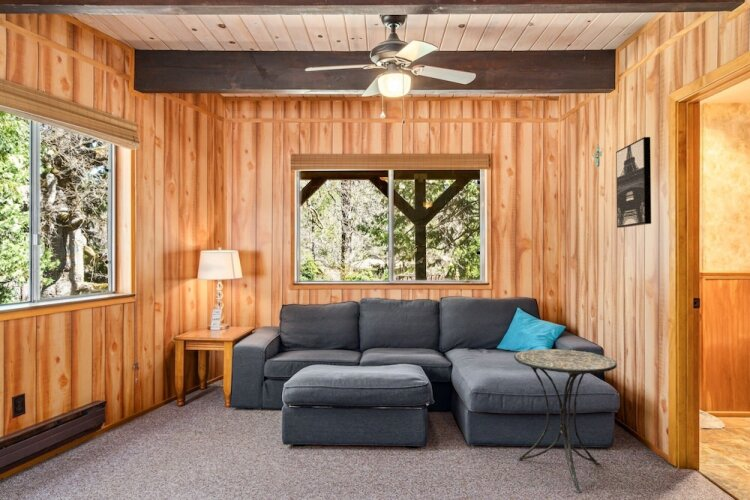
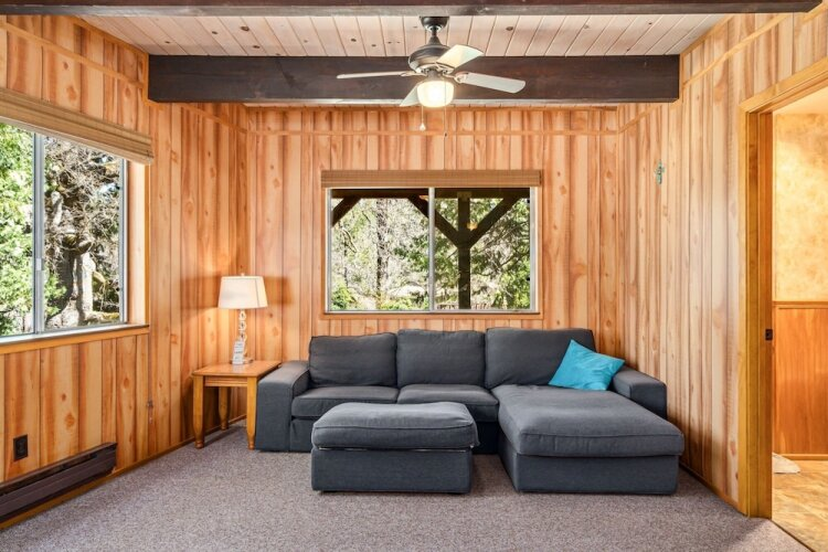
- wall art [615,136,652,229]
- side table [513,348,618,494]
